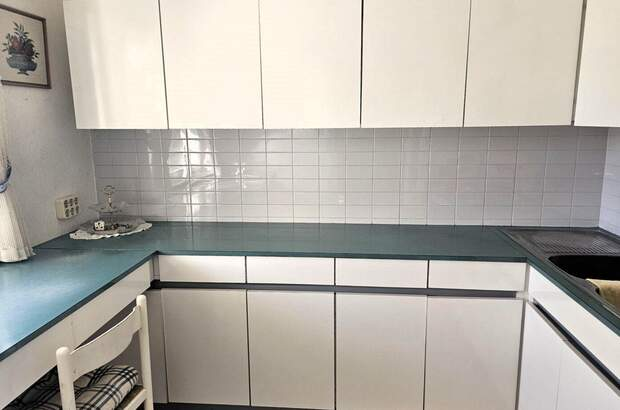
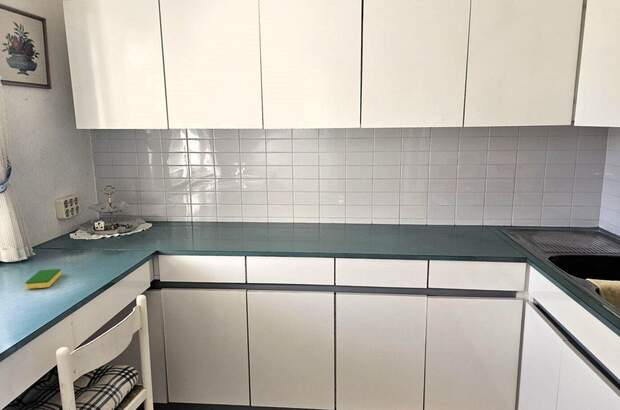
+ dish sponge [24,268,62,290]
